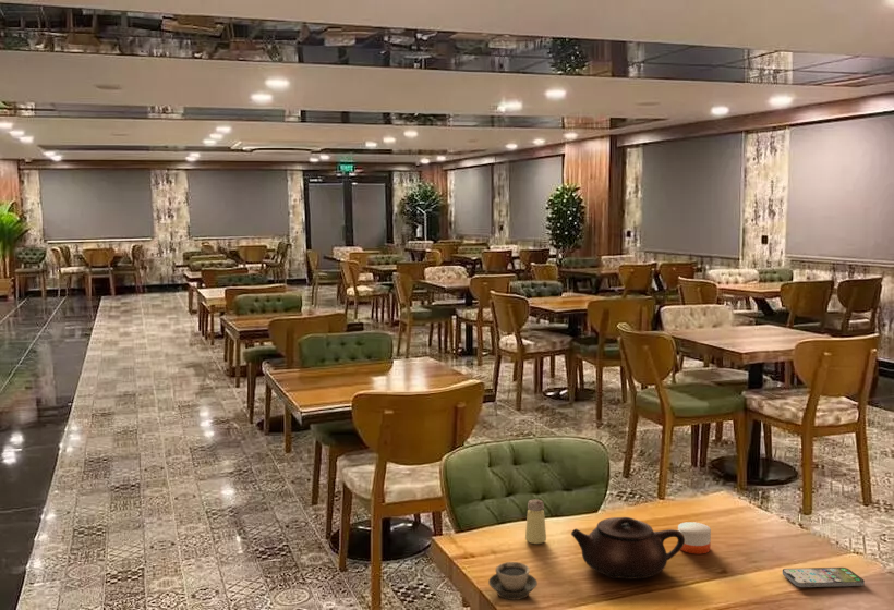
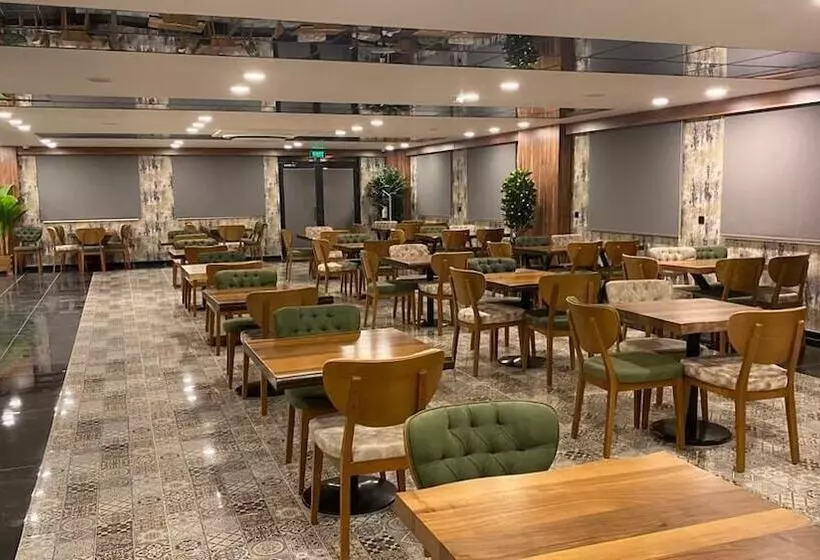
- candle [677,521,712,556]
- smartphone [782,566,866,588]
- teapot [570,516,685,581]
- saltshaker [524,499,547,545]
- cup [487,561,539,601]
